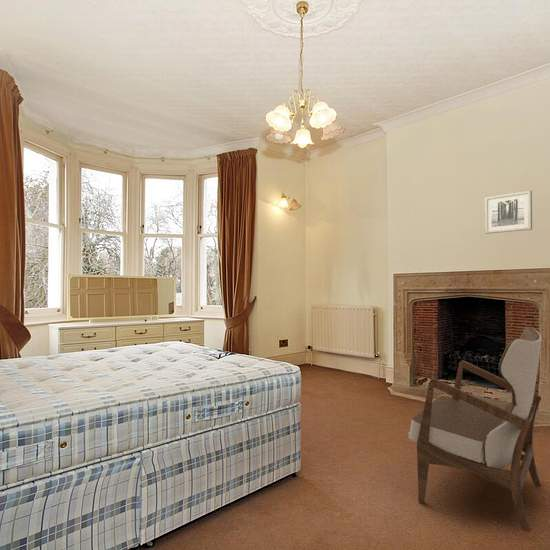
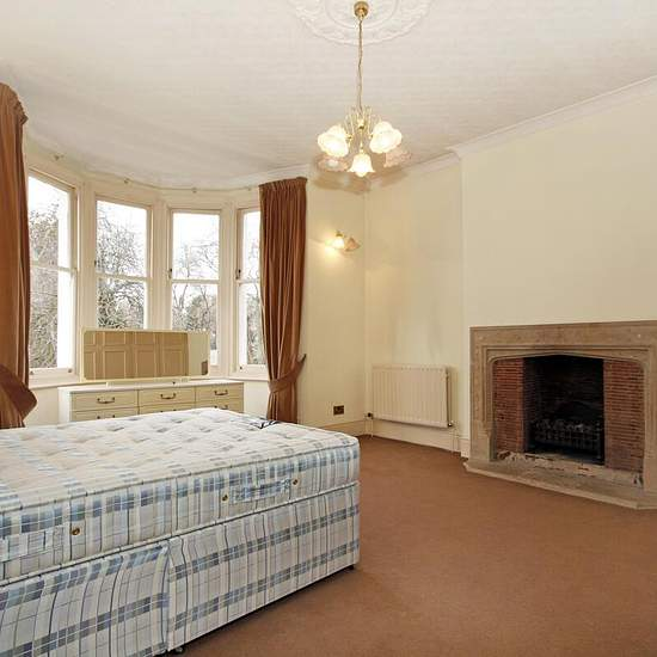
- wall art [484,189,533,235]
- armchair [407,326,543,533]
